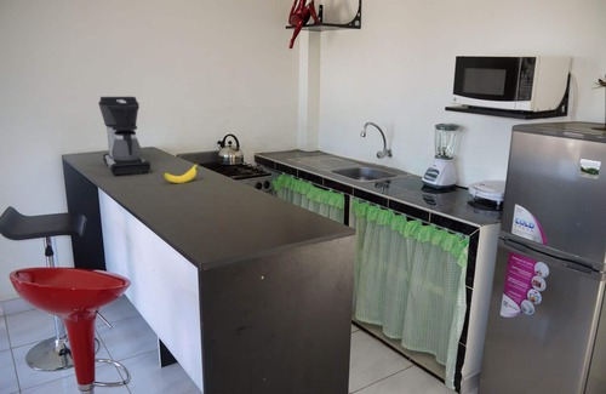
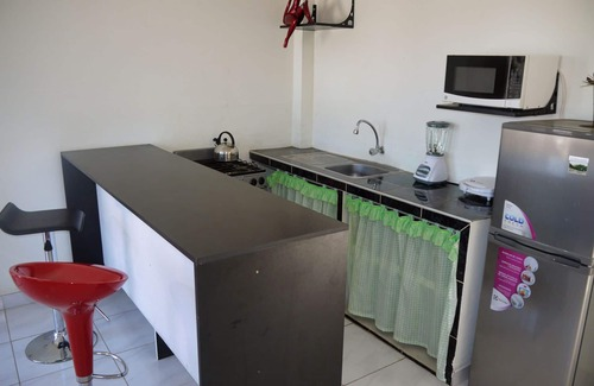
- coffee maker [97,96,152,177]
- banana [162,161,201,184]
